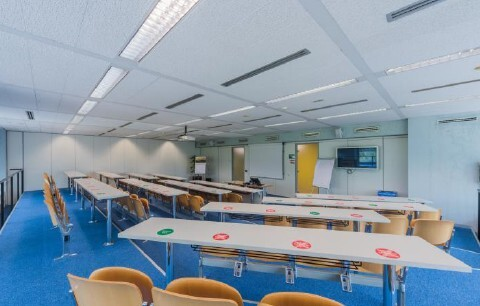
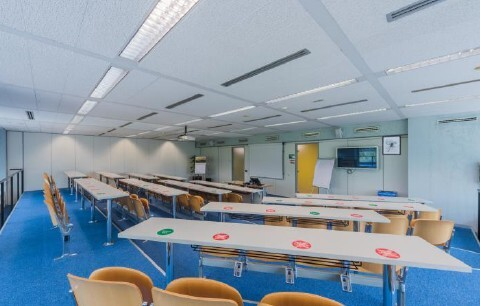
+ wall art [381,135,402,156]
